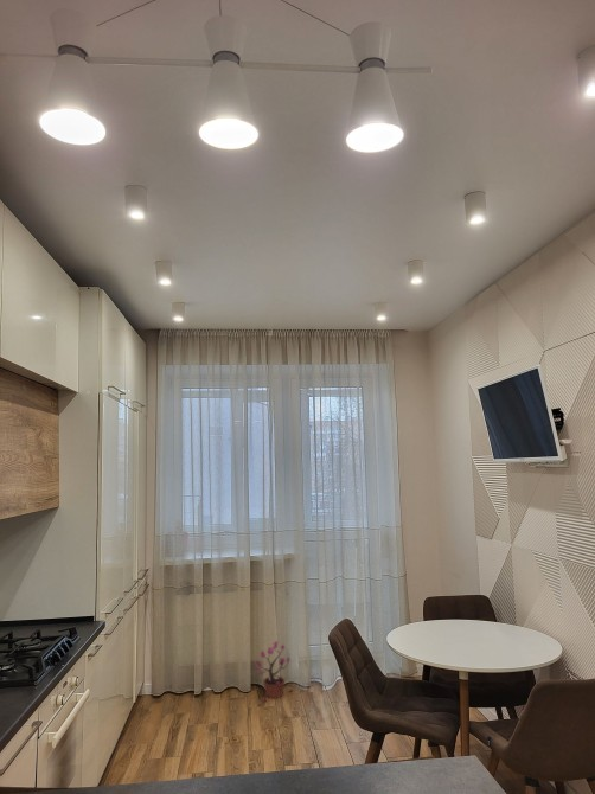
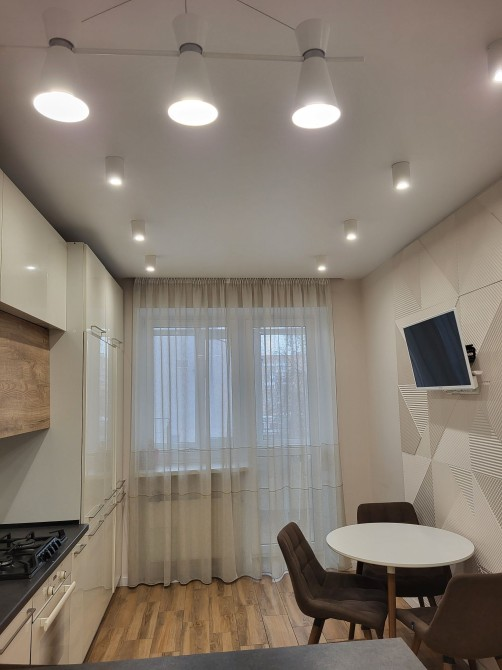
- potted plant [252,640,294,704]
